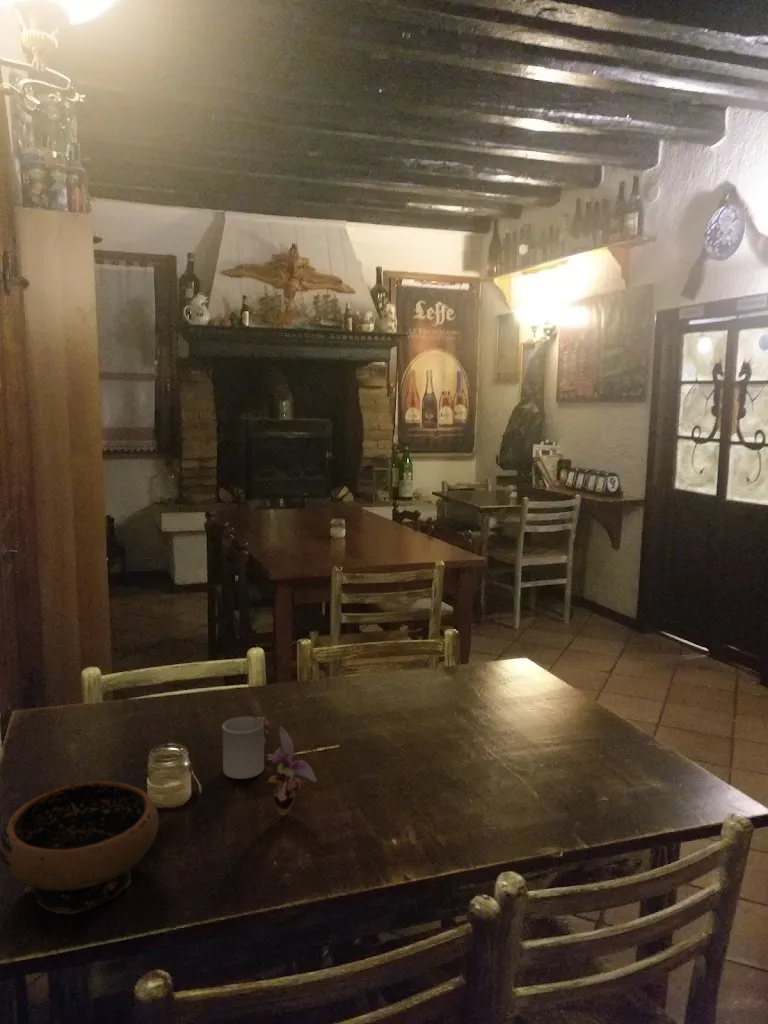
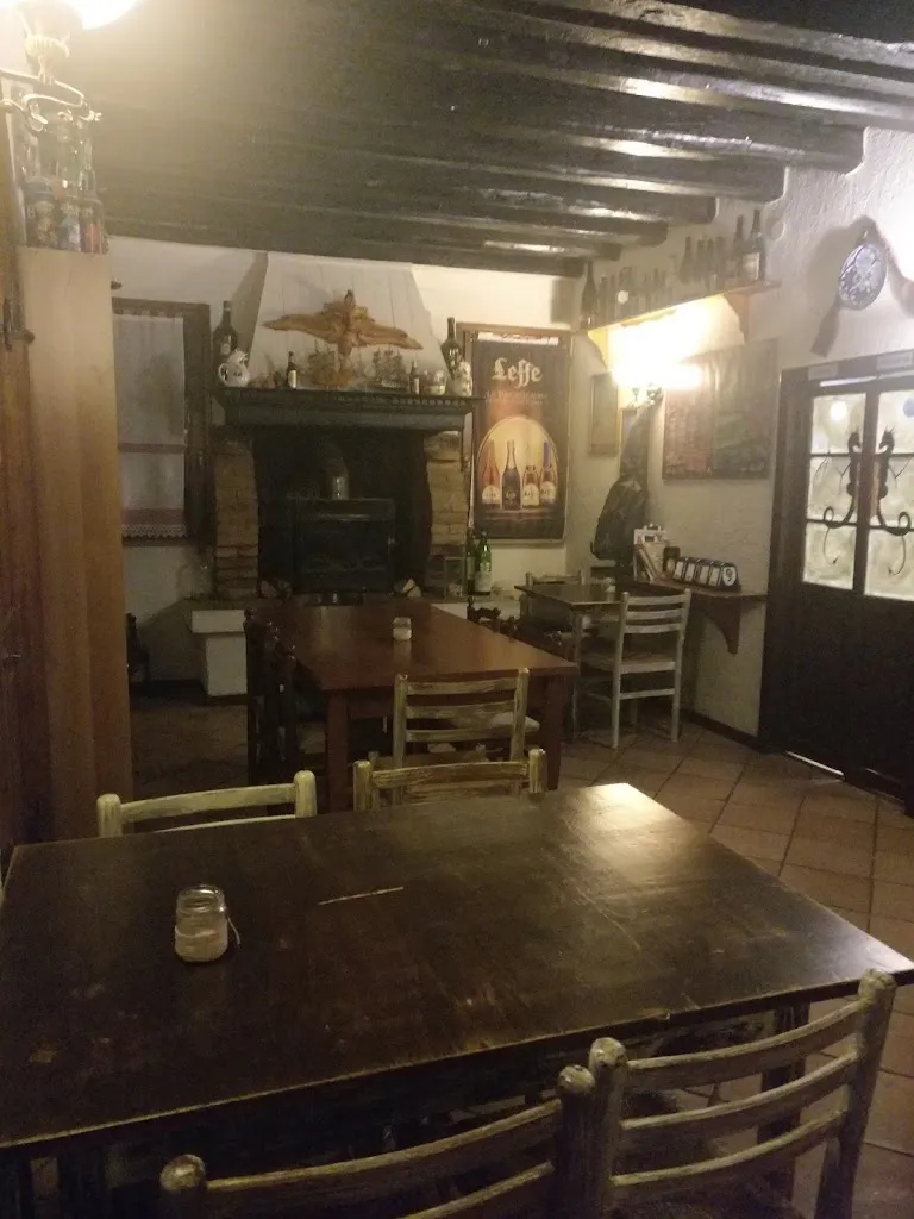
- cup [221,715,269,780]
- flower [266,725,318,817]
- bowl [0,780,160,915]
